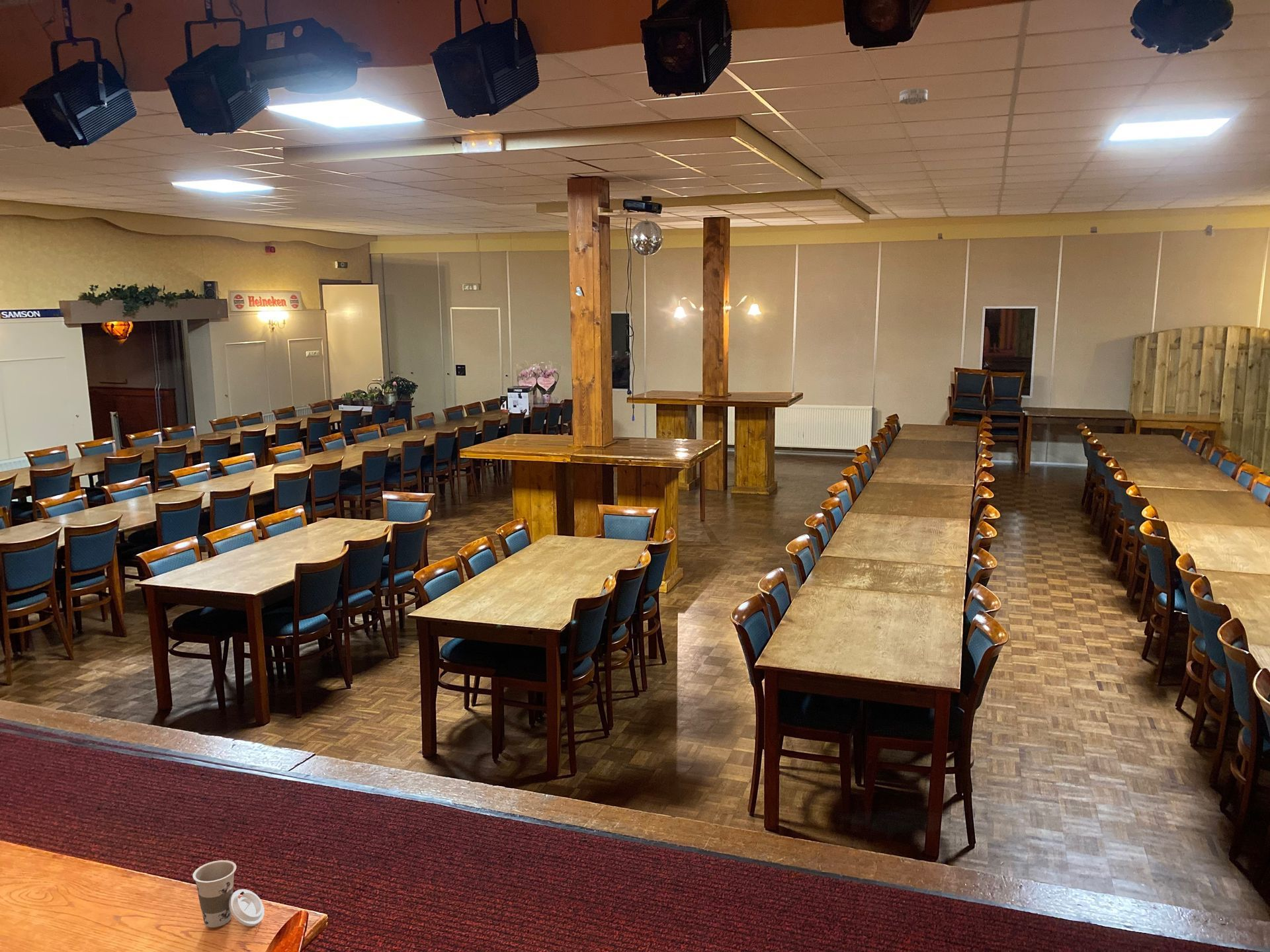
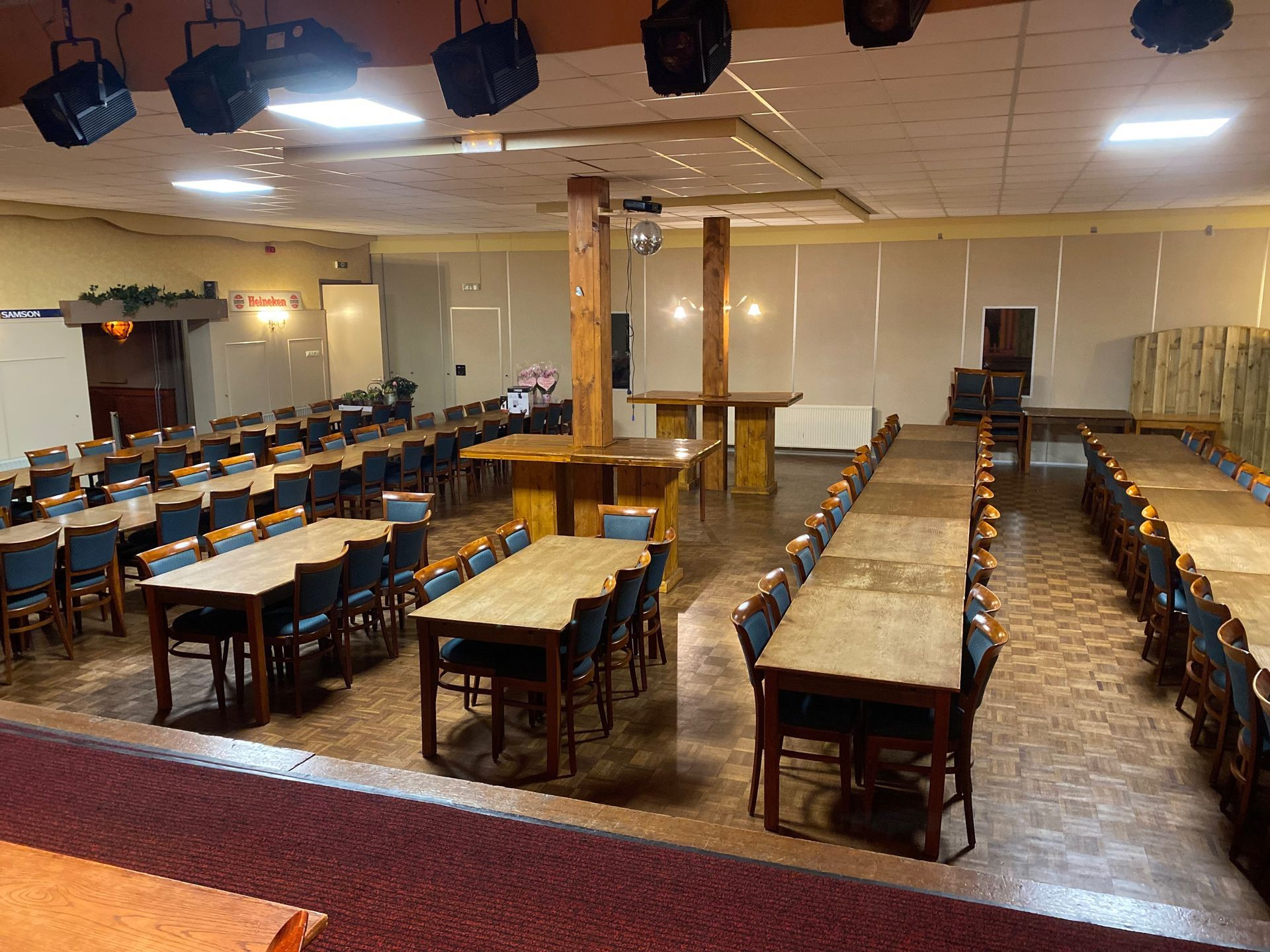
- smoke detector [899,87,928,105]
- cup [192,859,265,928]
